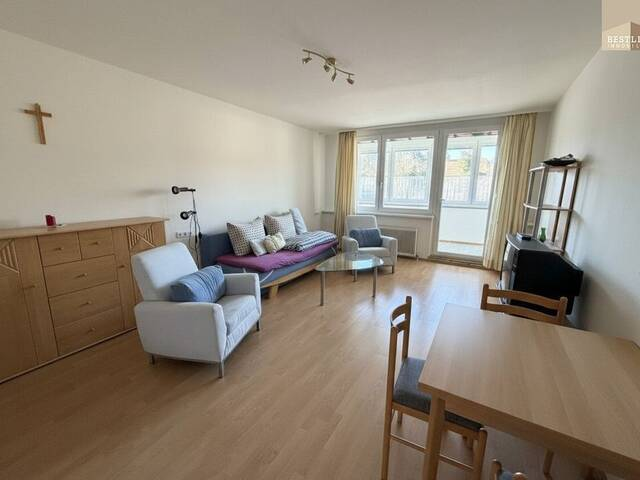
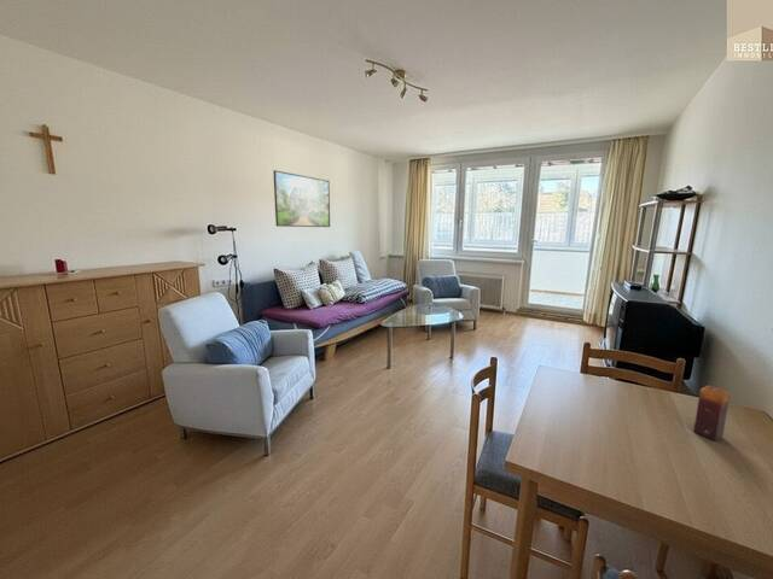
+ candle [692,385,732,441]
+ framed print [272,169,331,228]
